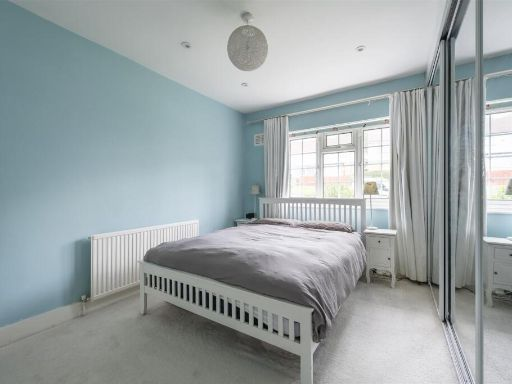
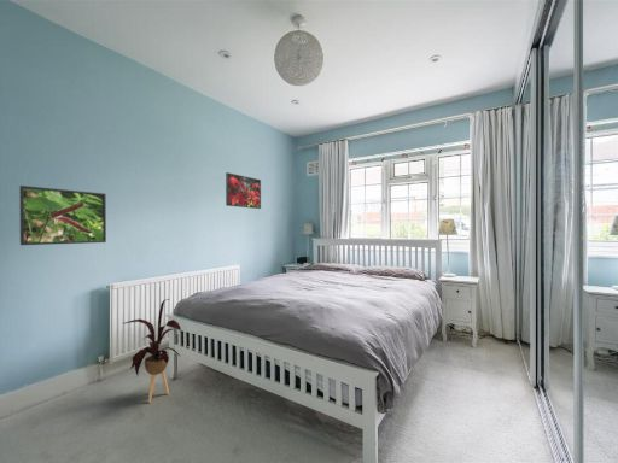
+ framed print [225,171,262,210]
+ house plant [123,298,182,404]
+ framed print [18,184,107,246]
